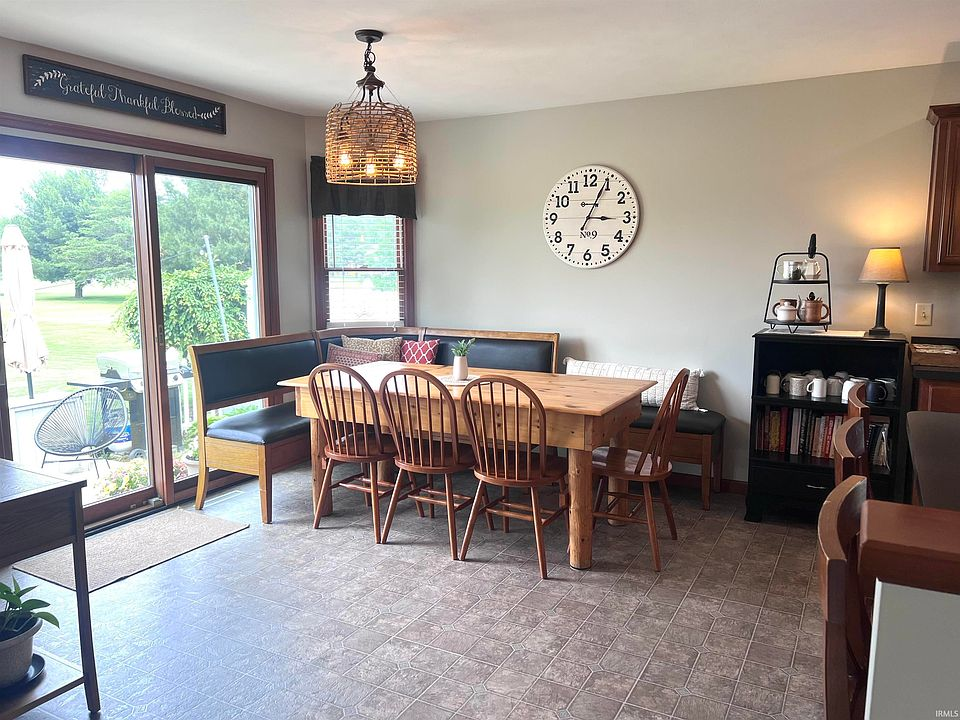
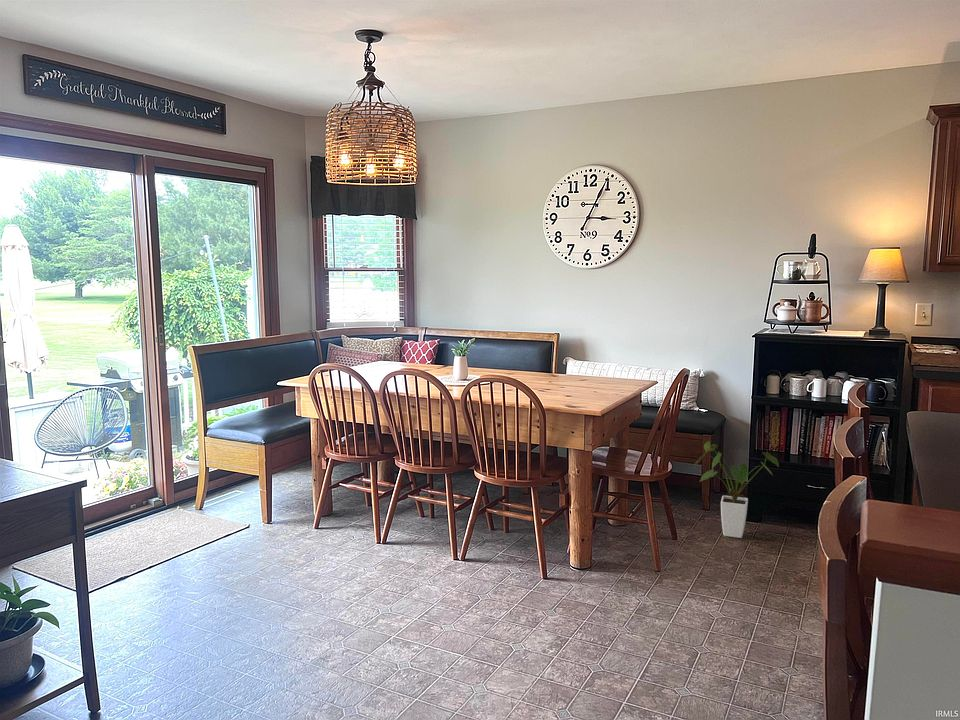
+ house plant [693,440,780,539]
